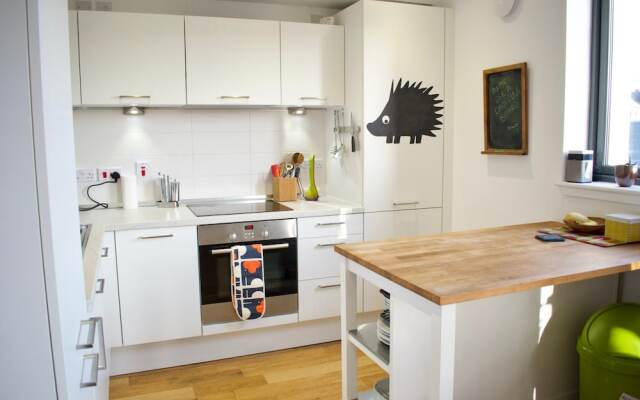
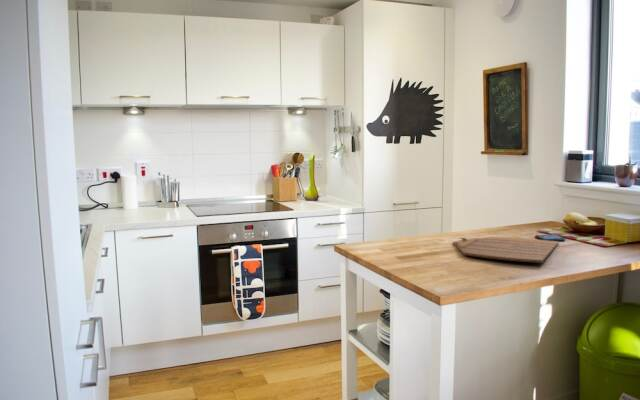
+ cutting board [452,236,559,264]
